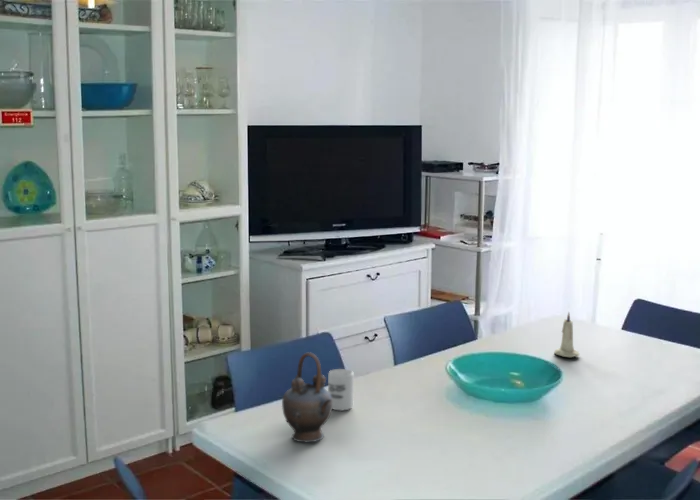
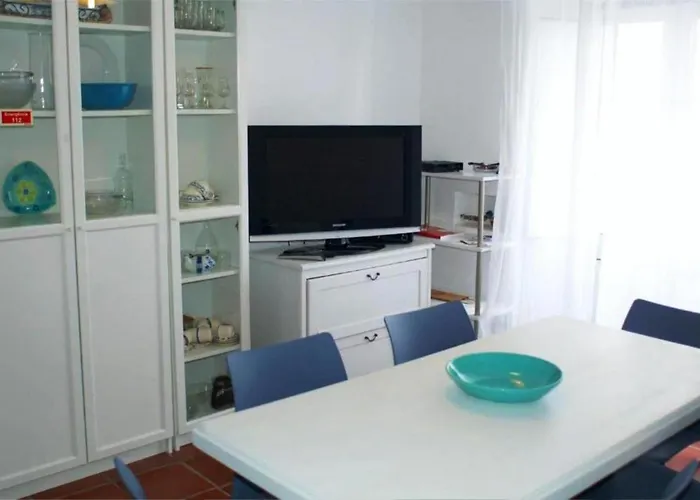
- teapot [281,351,333,443]
- candle [553,311,581,358]
- cup [327,368,355,412]
